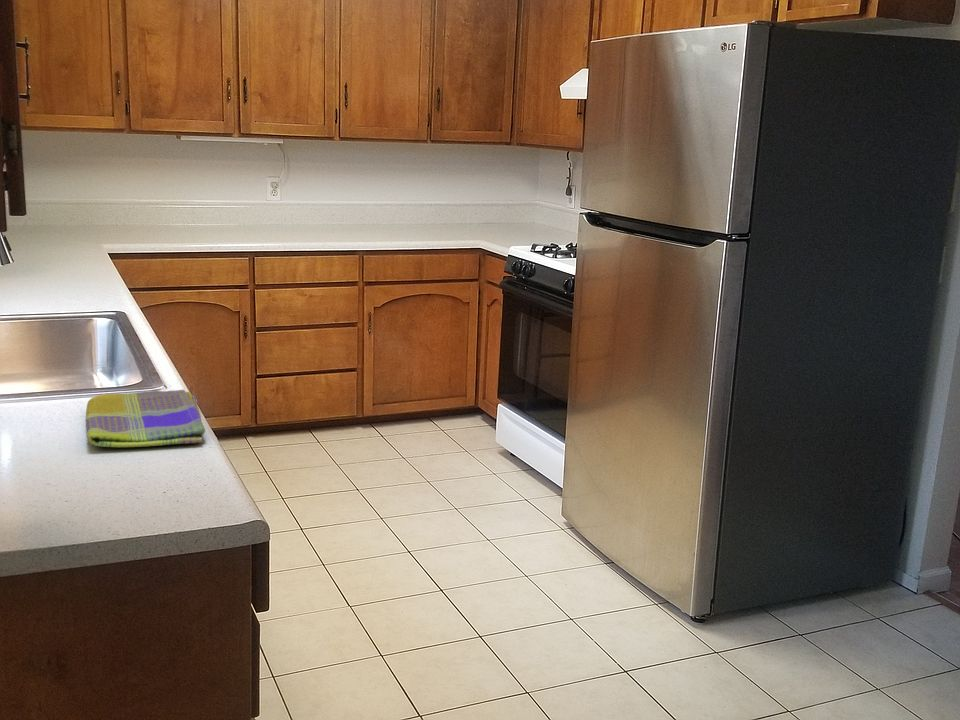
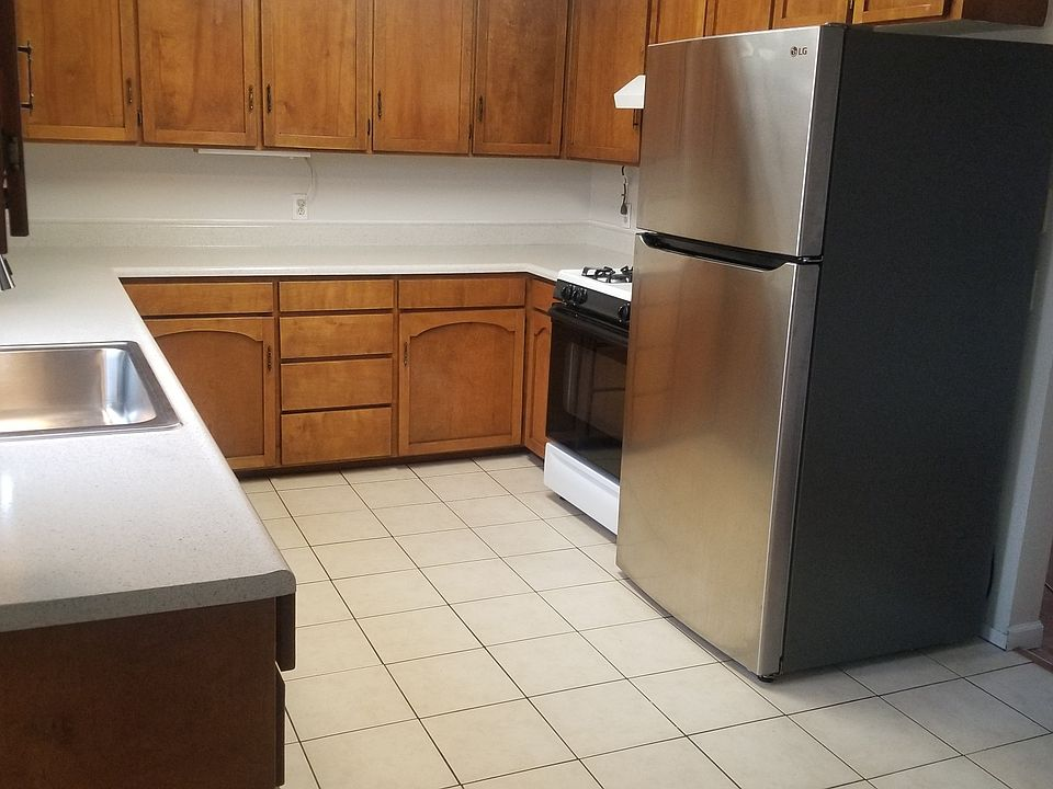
- dish towel [85,389,206,448]
